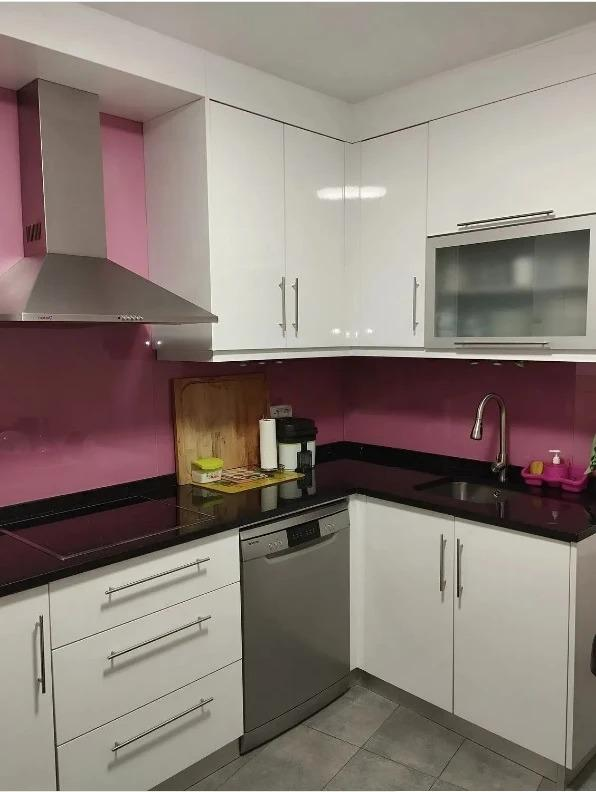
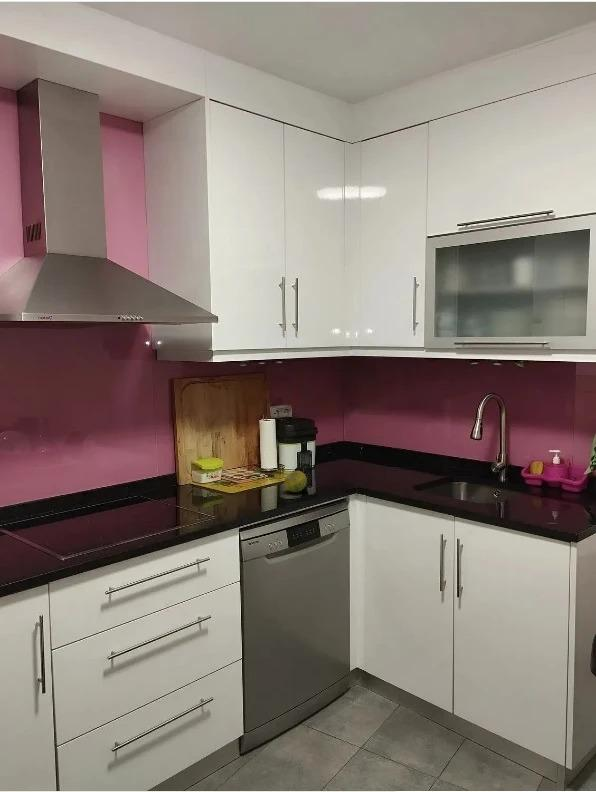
+ fruit [283,470,308,493]
